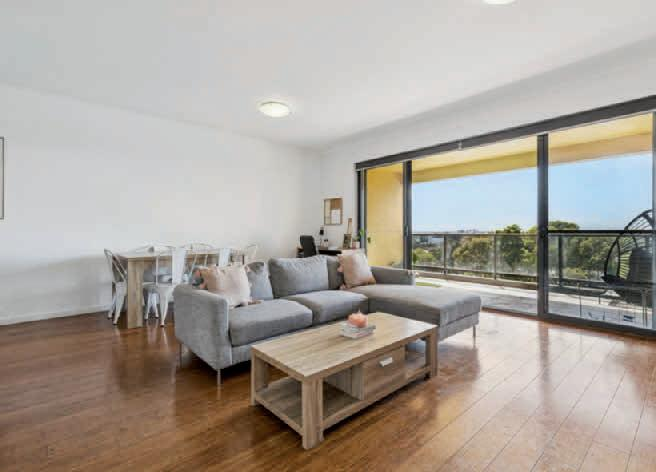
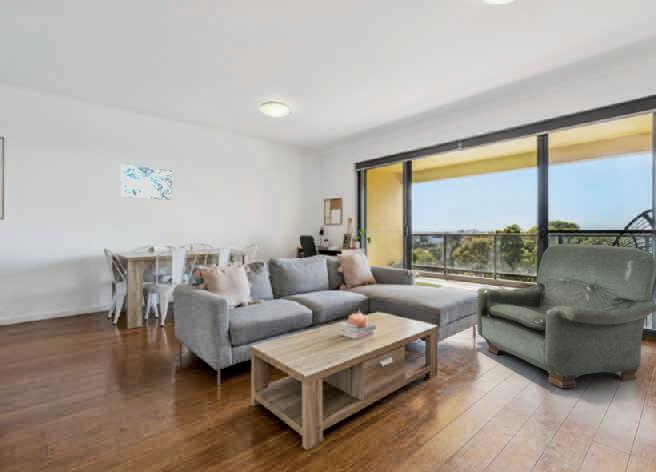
+ wall art [119,164,173,201]
+ armchair [476,243,656,389]
